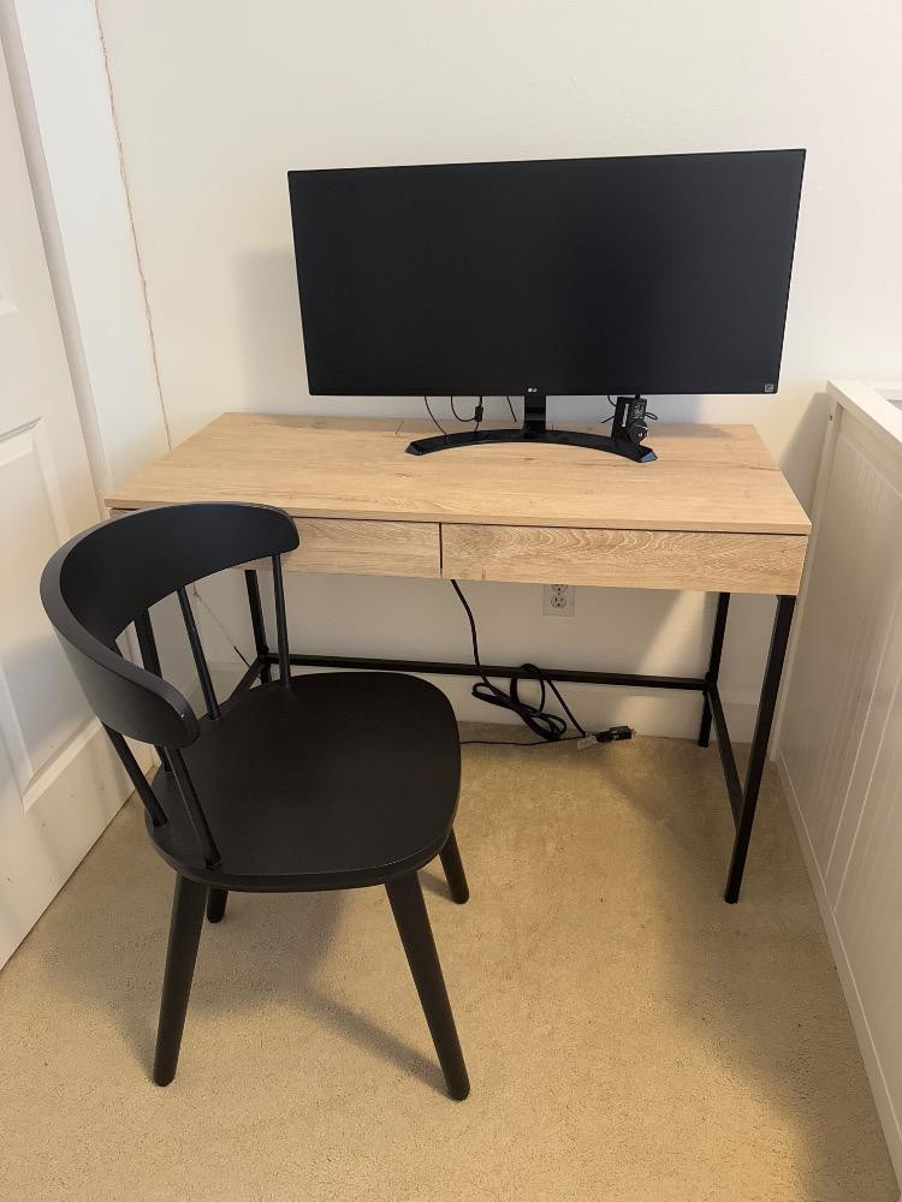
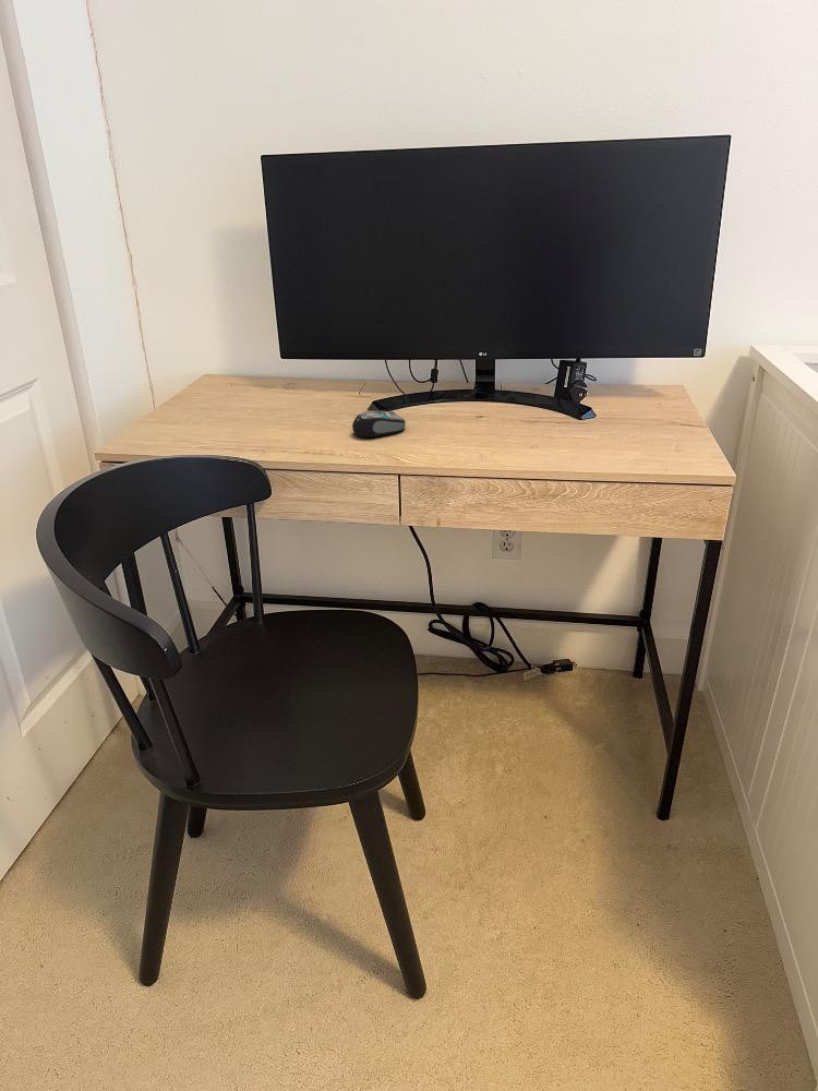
+ computer mouse [351,410,406,439]
